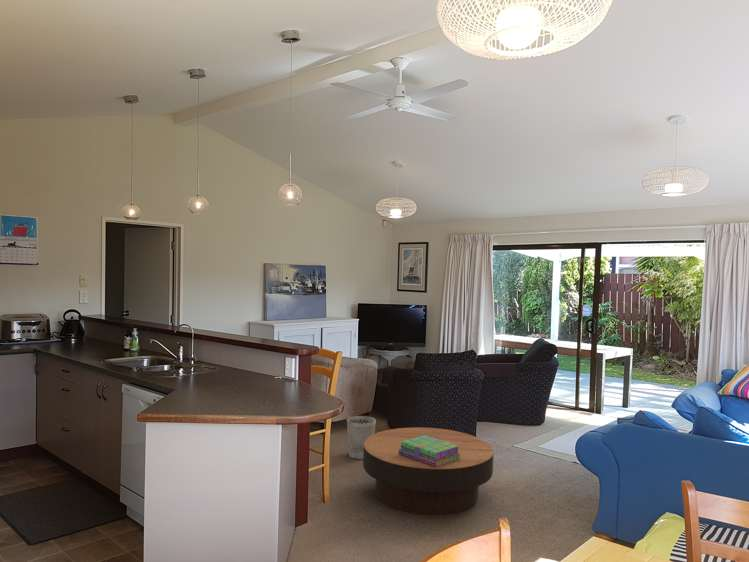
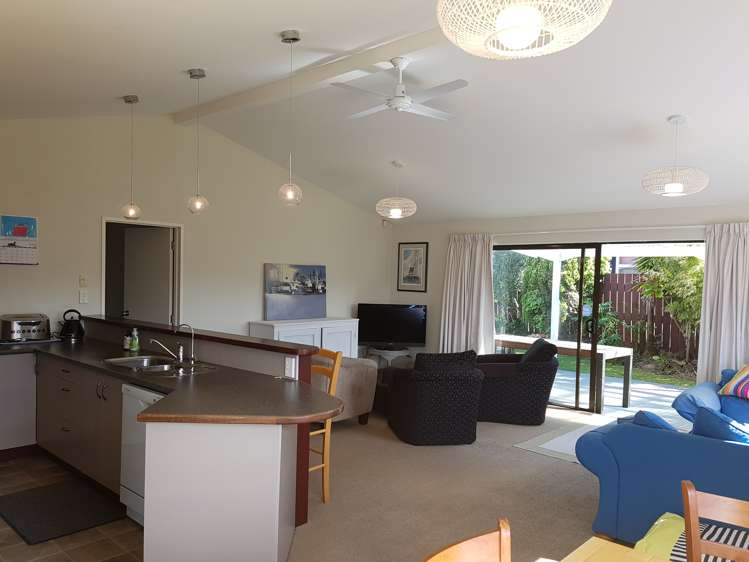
- wastebasket [346,415,377,460]
- coffee table [362,426,494,516]
- stack of books [399,435,461,467]
